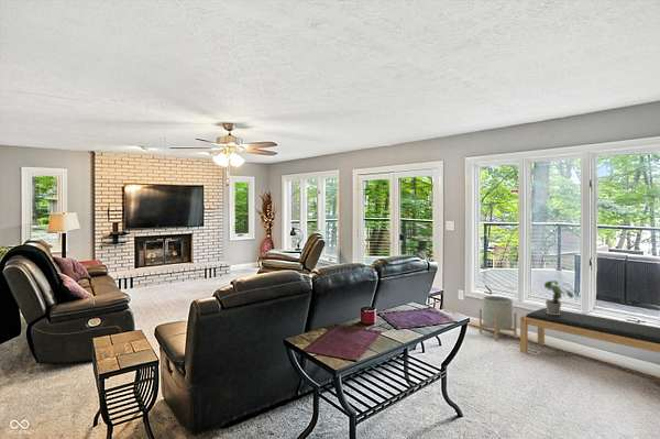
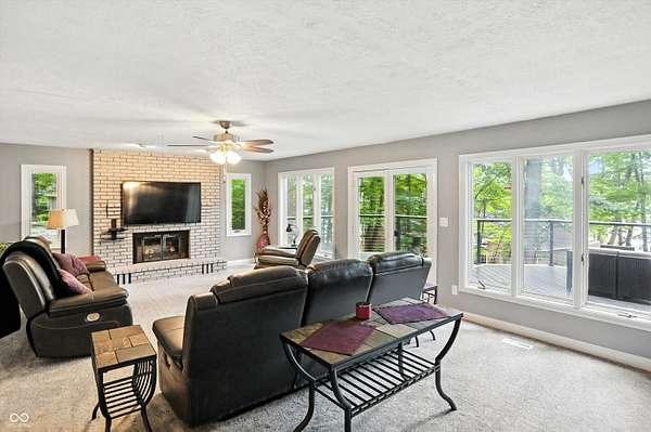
- bench [519,307,660,354]
- planter [479,295,518,342]
- potted plant [543,279,581,315]
